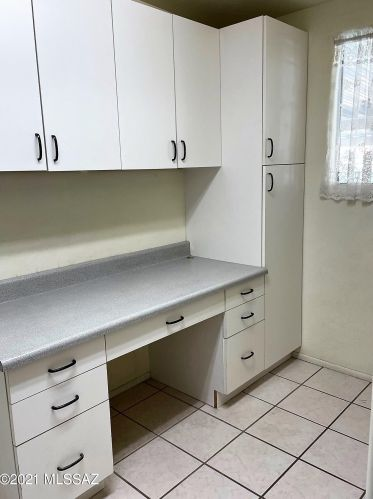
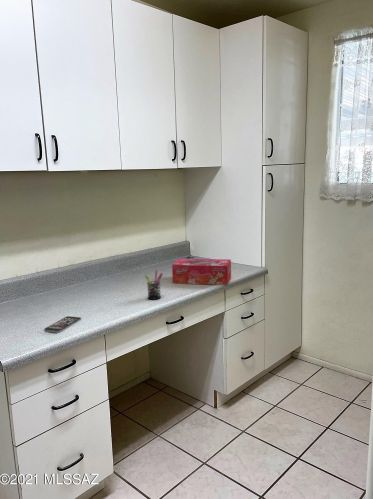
+ pen holder [144,269,164,301]
+ smartphone [43,315,82,334]
+ tissue box [171,258,232,286]
